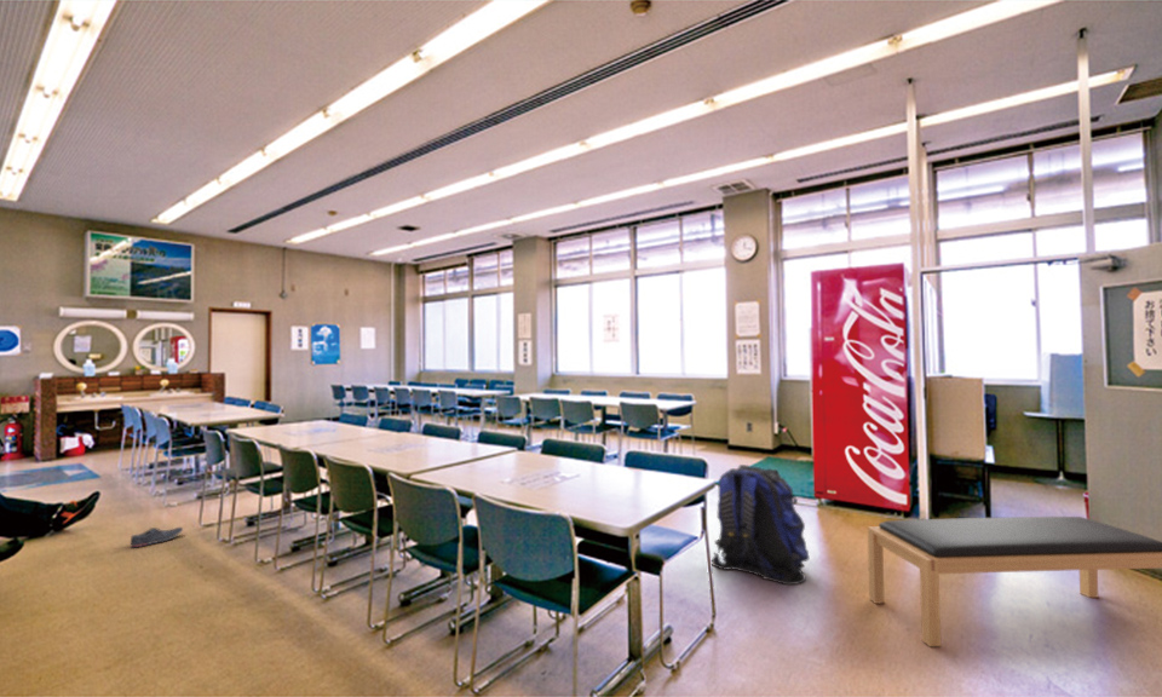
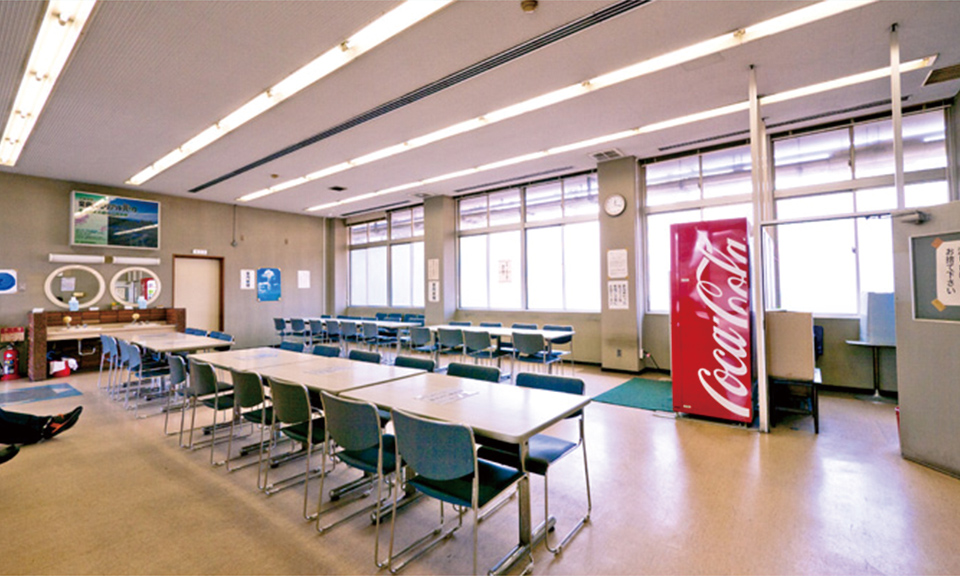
- backpack [711,463,811,587]
- shoe [130,526,184,548]
- bench [867,515,1162,647]
